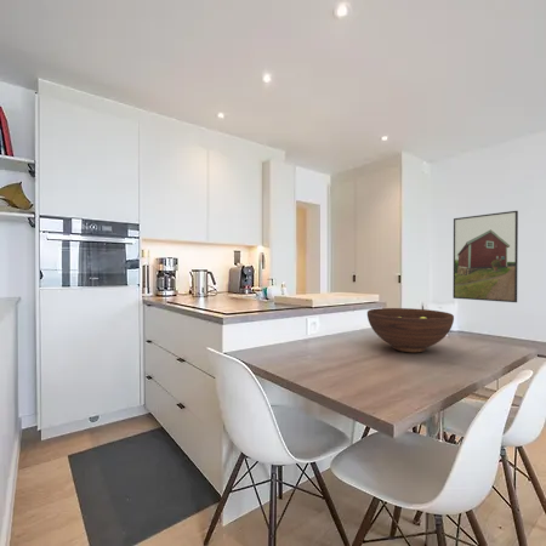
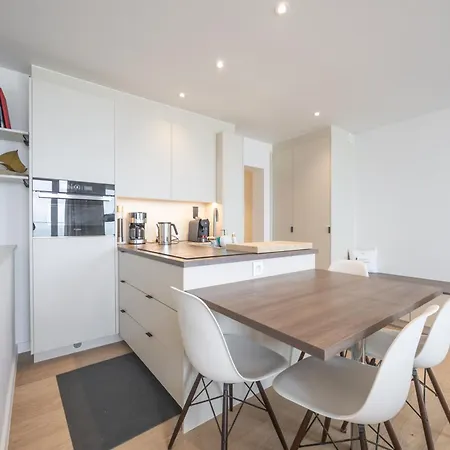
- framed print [451,210,519,303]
- fruit bowl [366,307,455,353]
